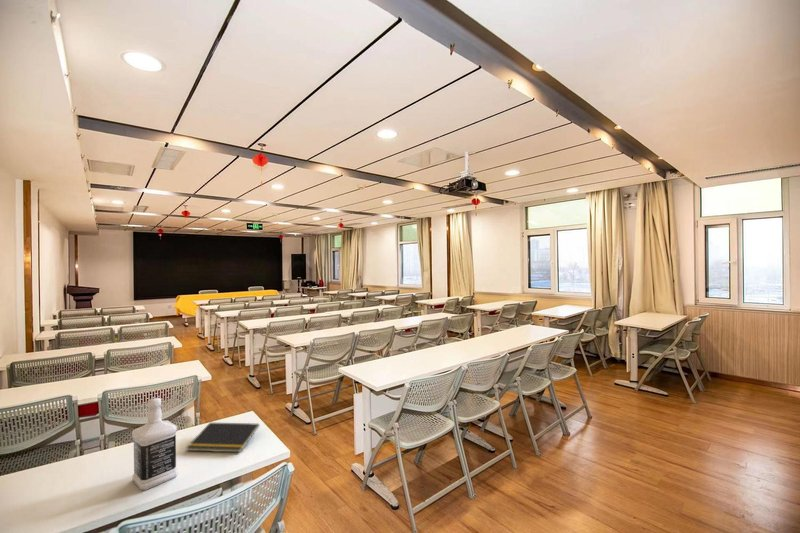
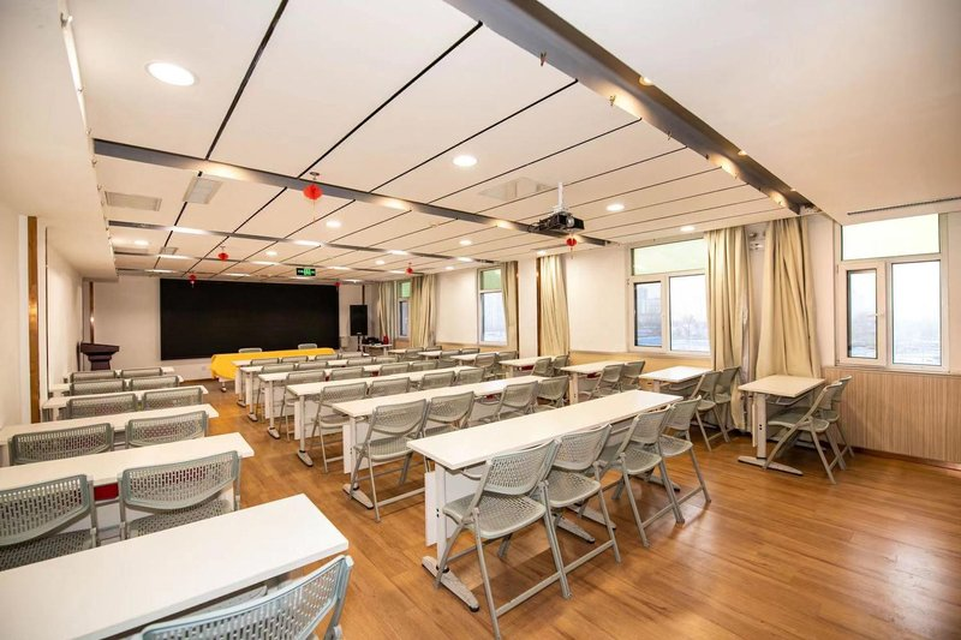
- notepad [185,422,260,453]
- bottle [131,397,179,491]
